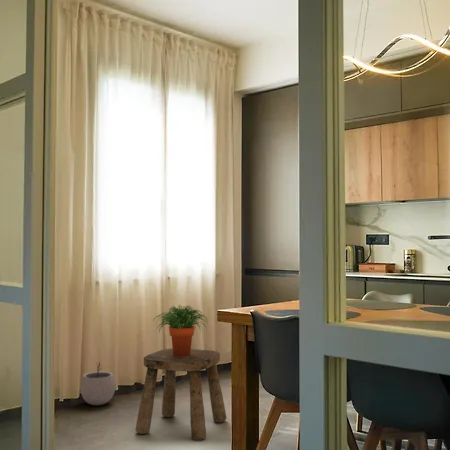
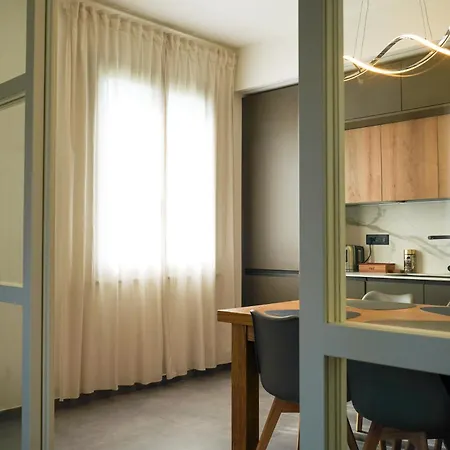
- potted plant [152,304,209,356]
- plant pot [80,361,116,406]
- stool [134,347,227,441]
